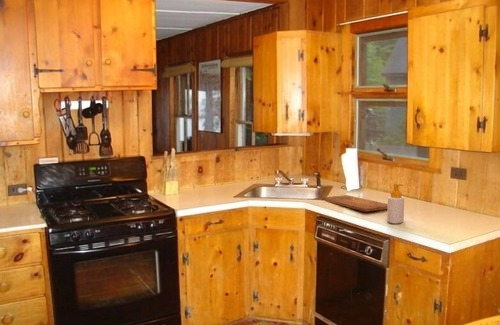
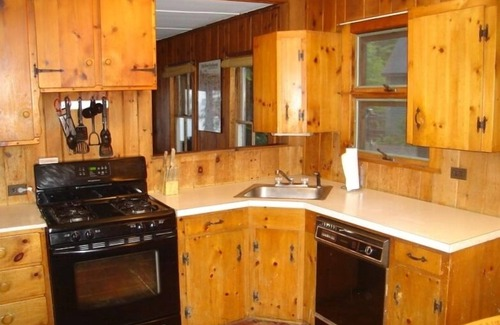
- soap bottle [386,183,405,225]
- cutting board [321,194,388,213]
